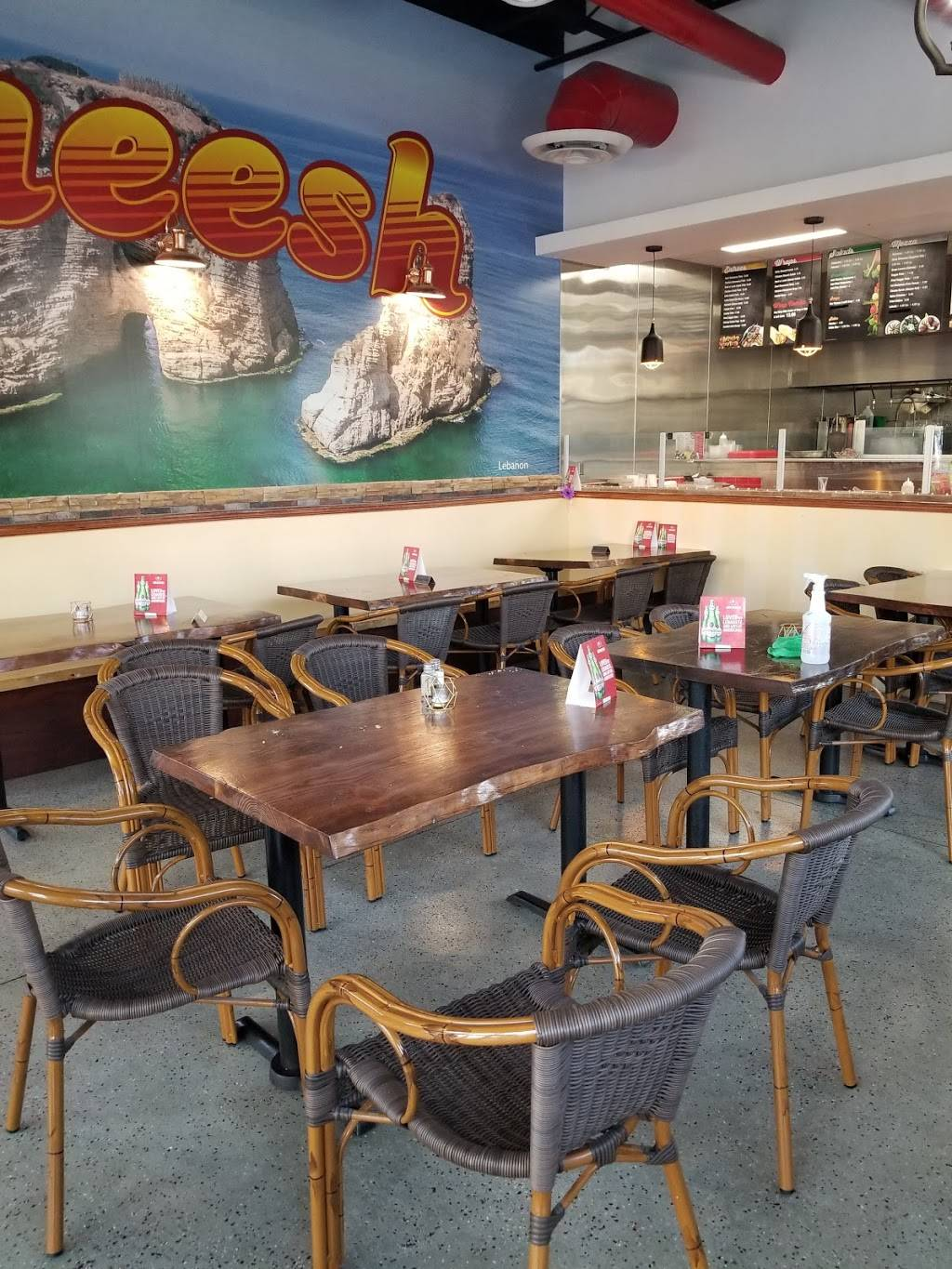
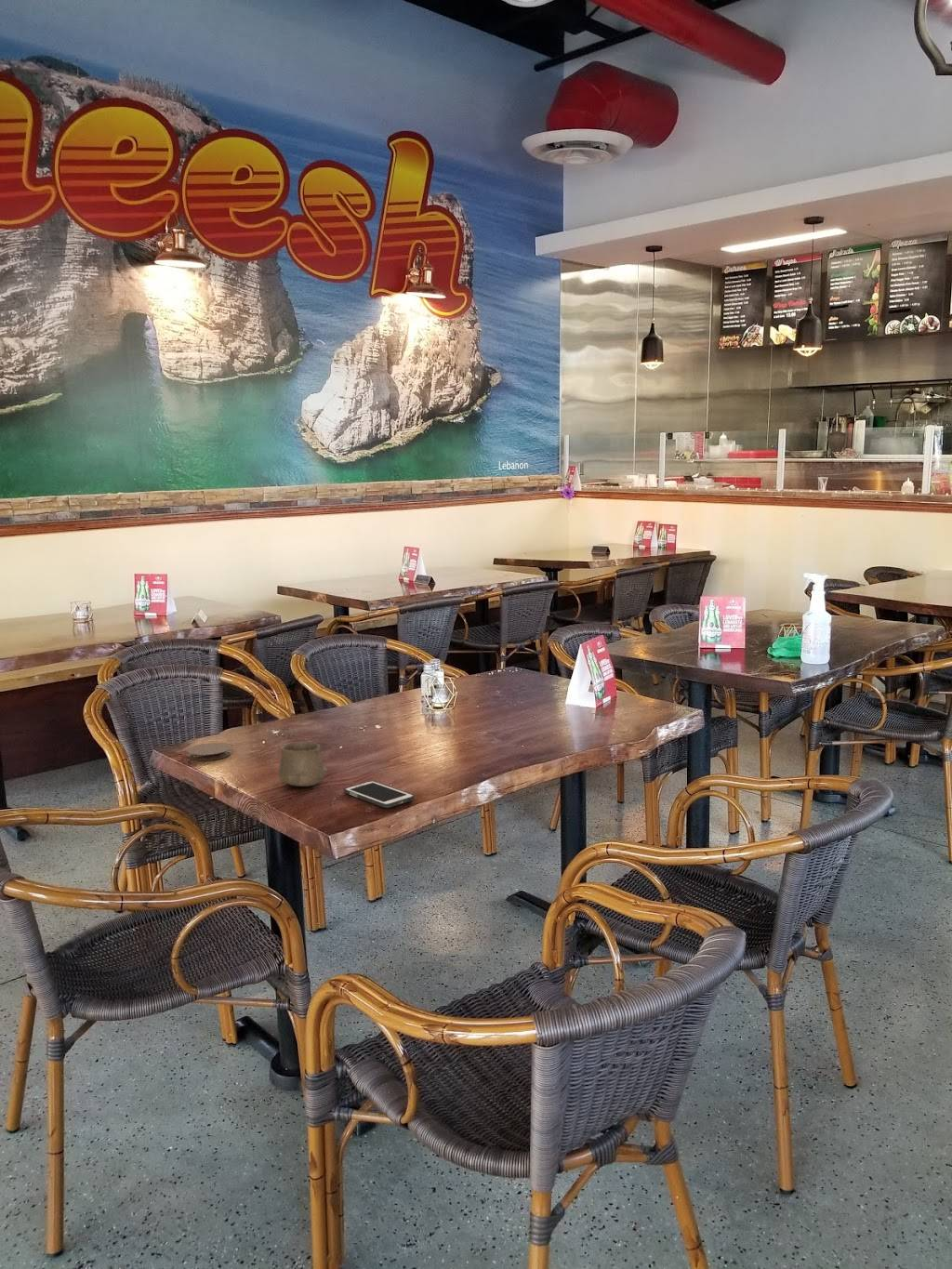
+ cup [278,740,328,787]
+ cell phone [343,780,416,809]
+ coaster [187,742,232,761]
